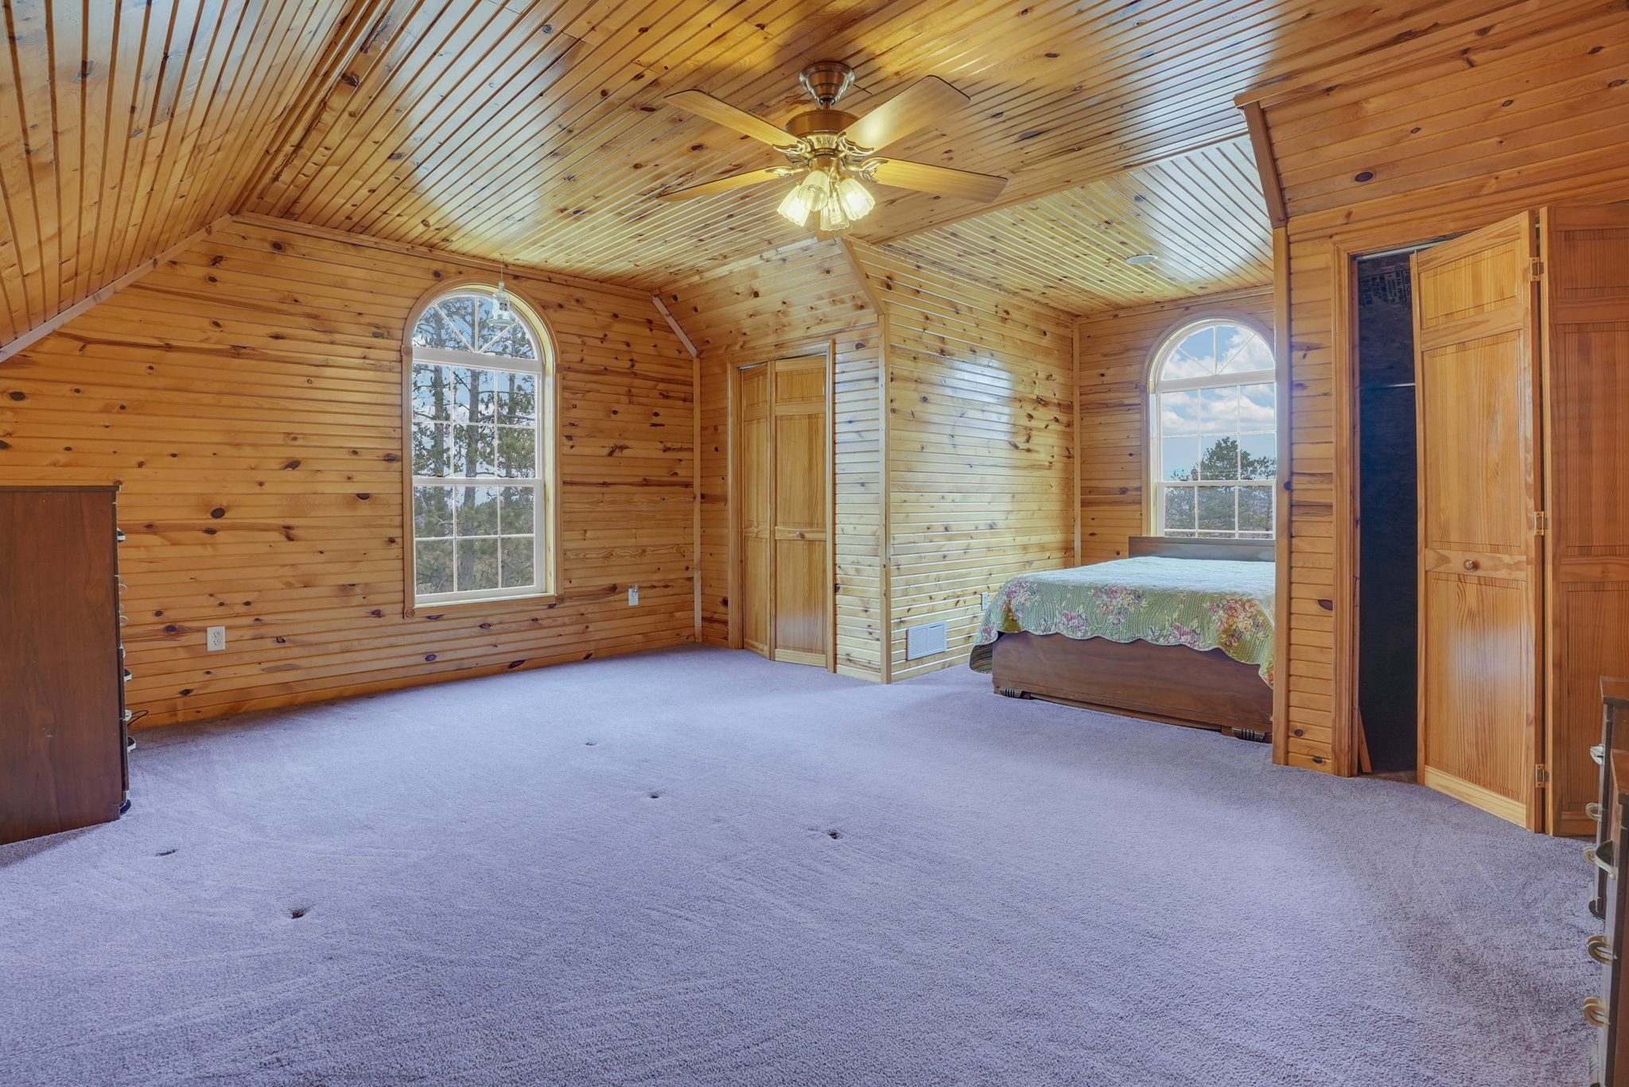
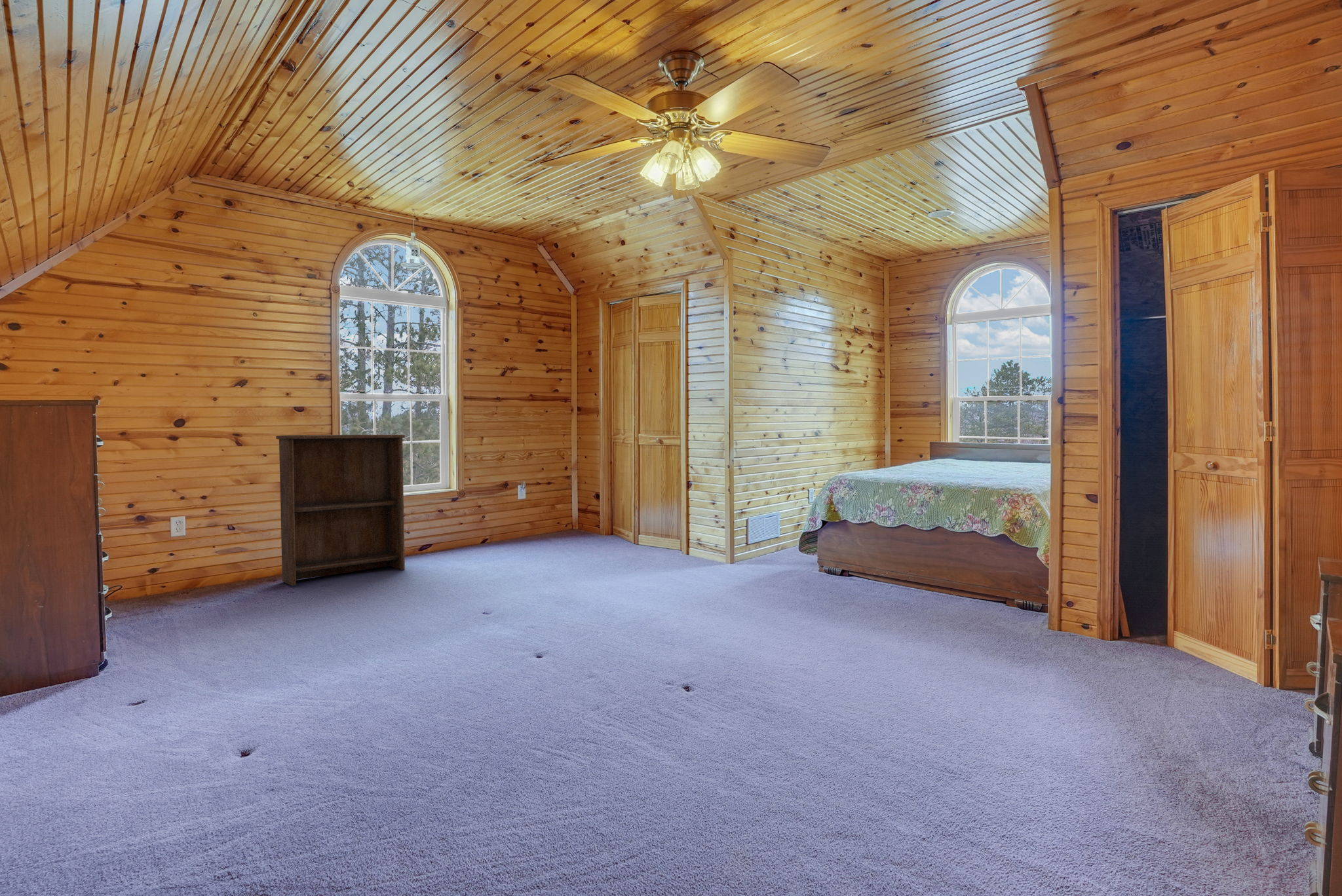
+ bookshelf [275,434,406,586]
